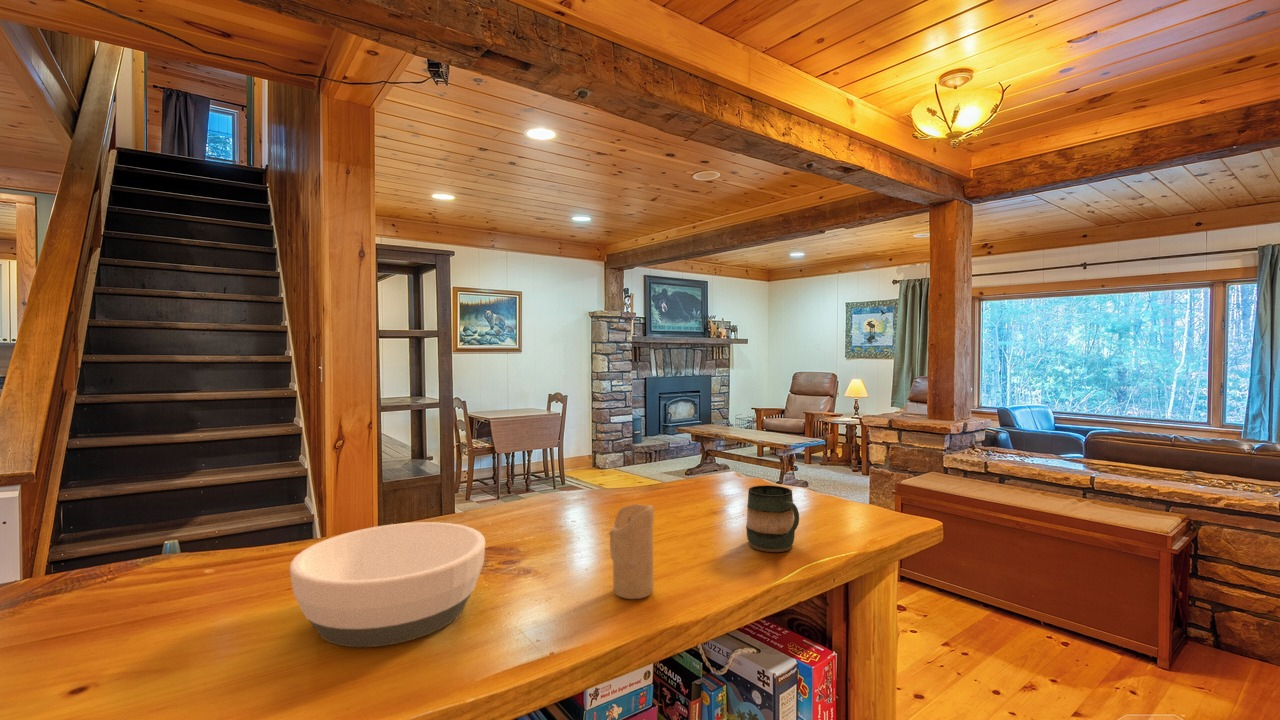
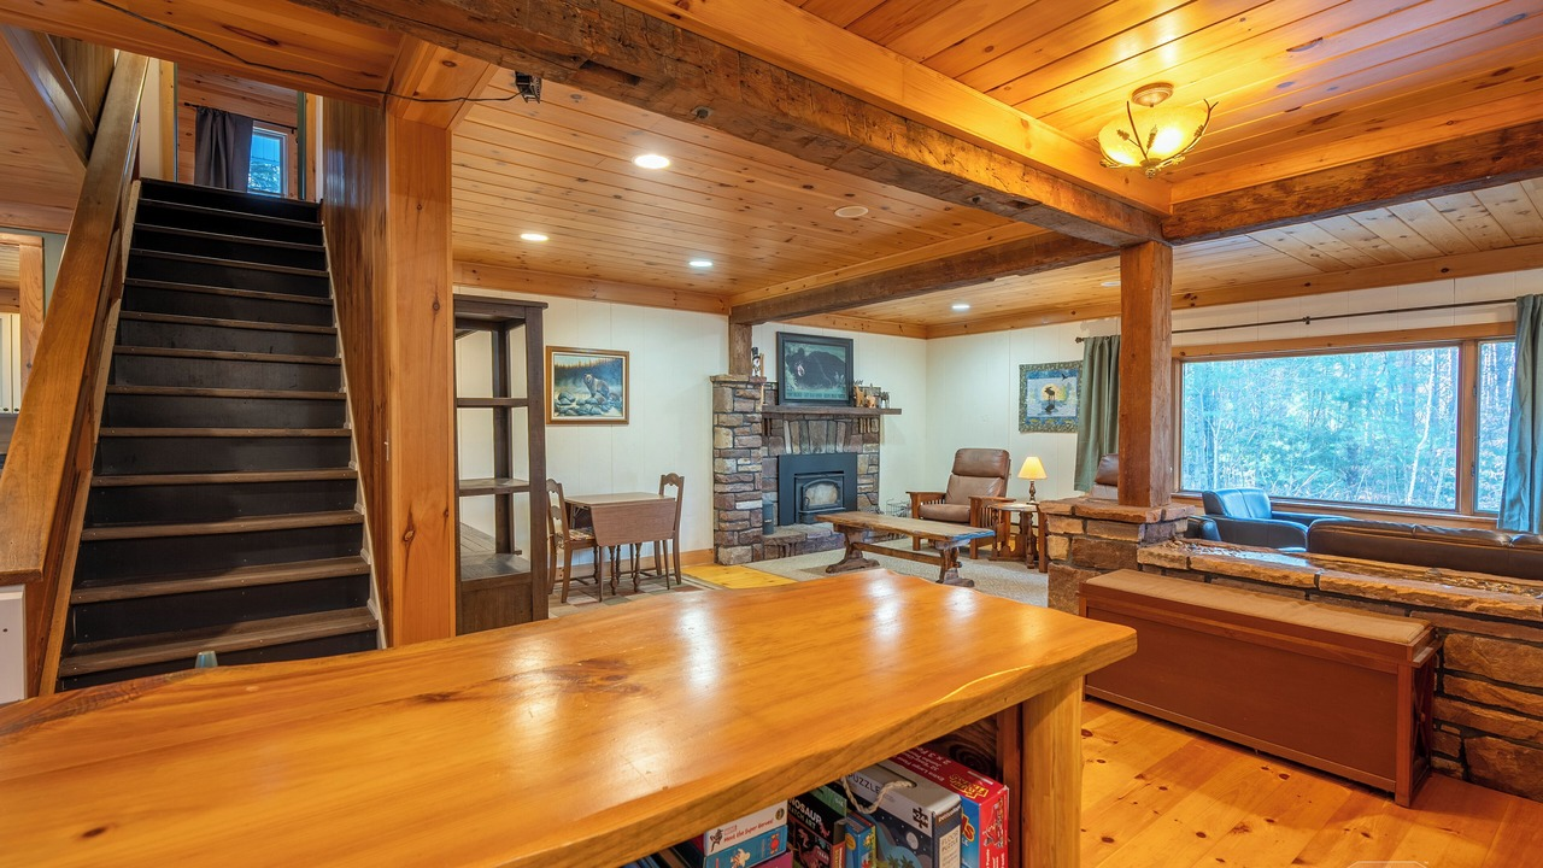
- mug [745,484,800,553]
- bowl [289,521,486,648]
- candle [608,503,655,600]
